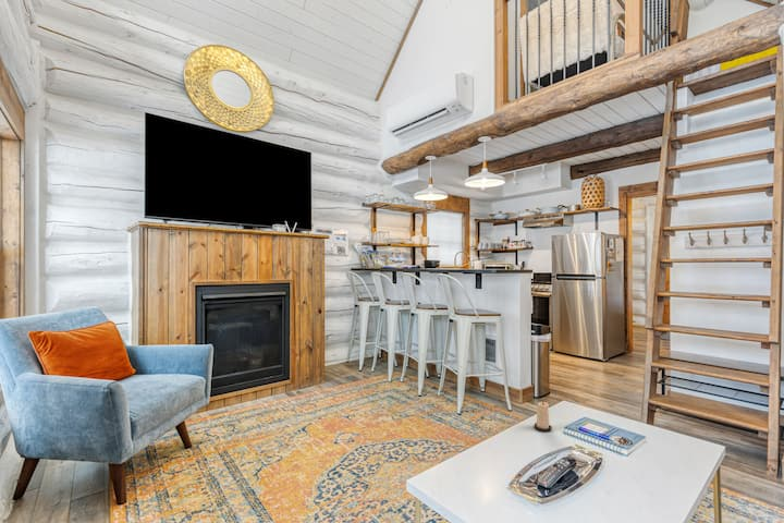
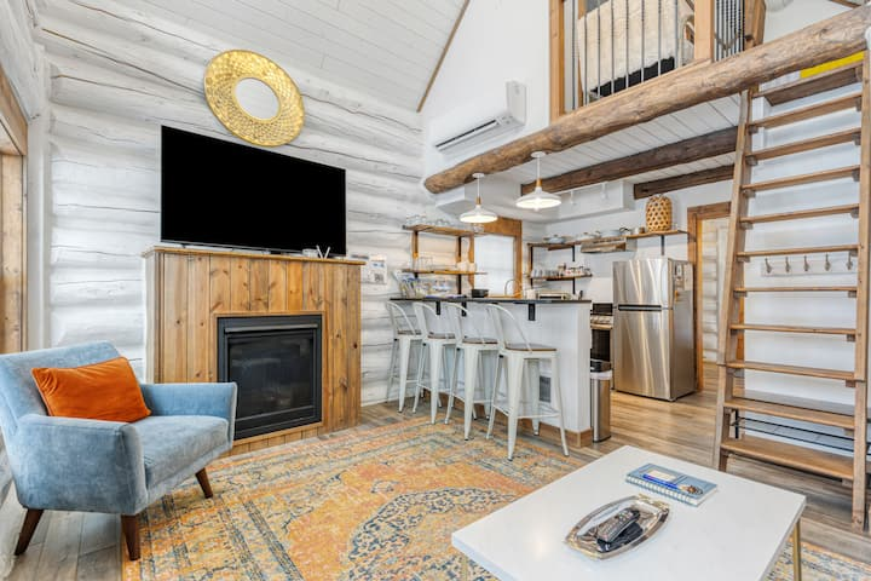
- candle [534,400,553,433]
